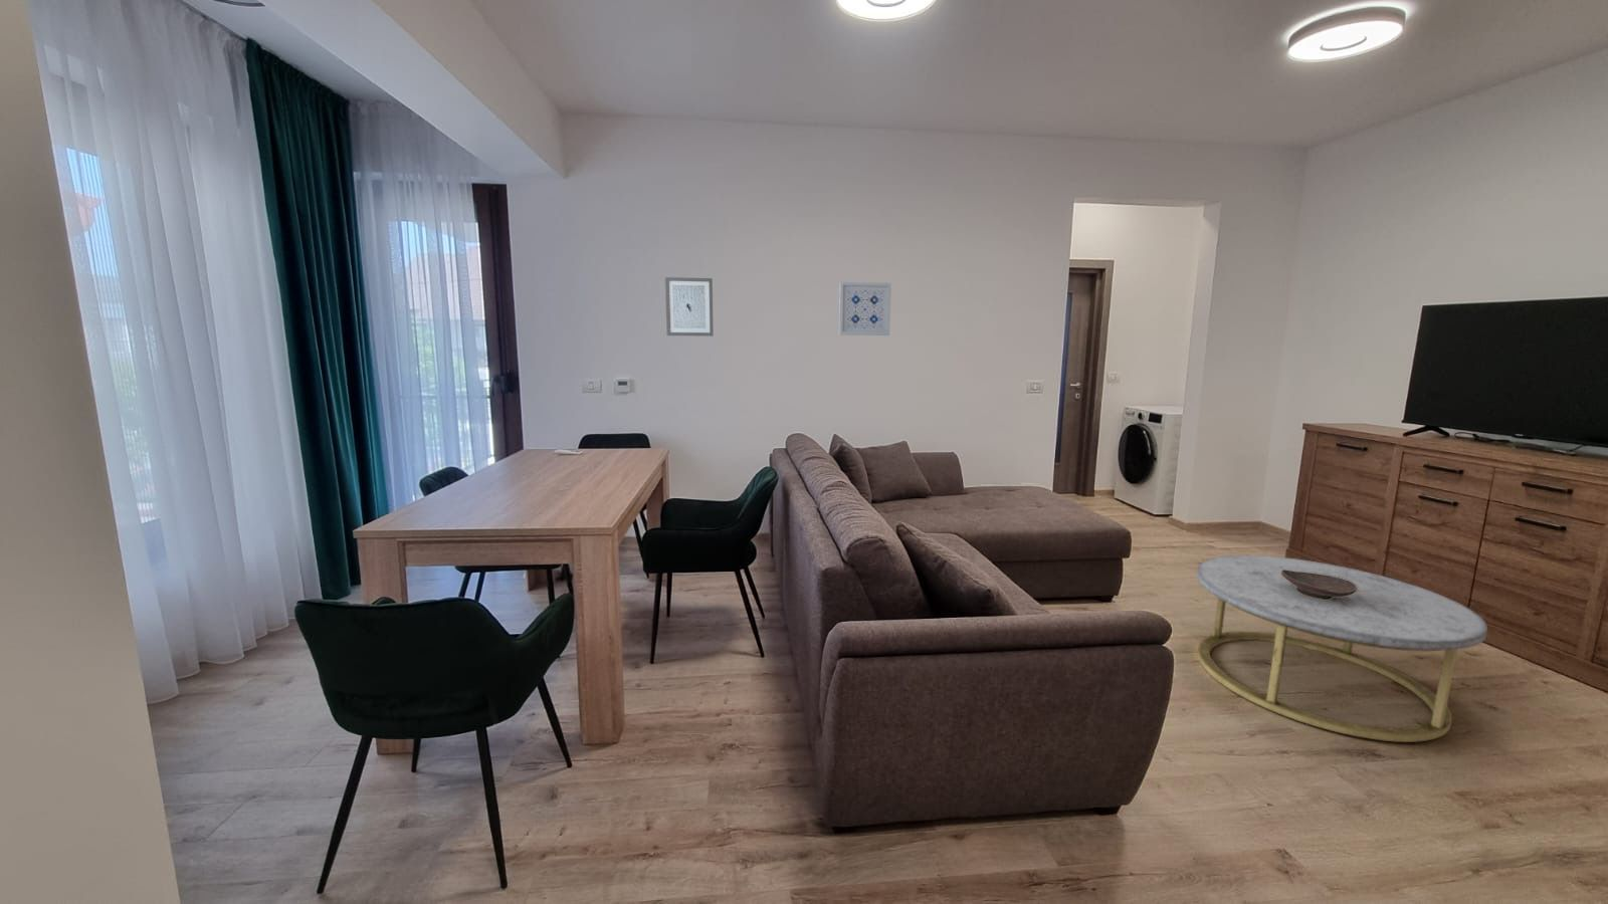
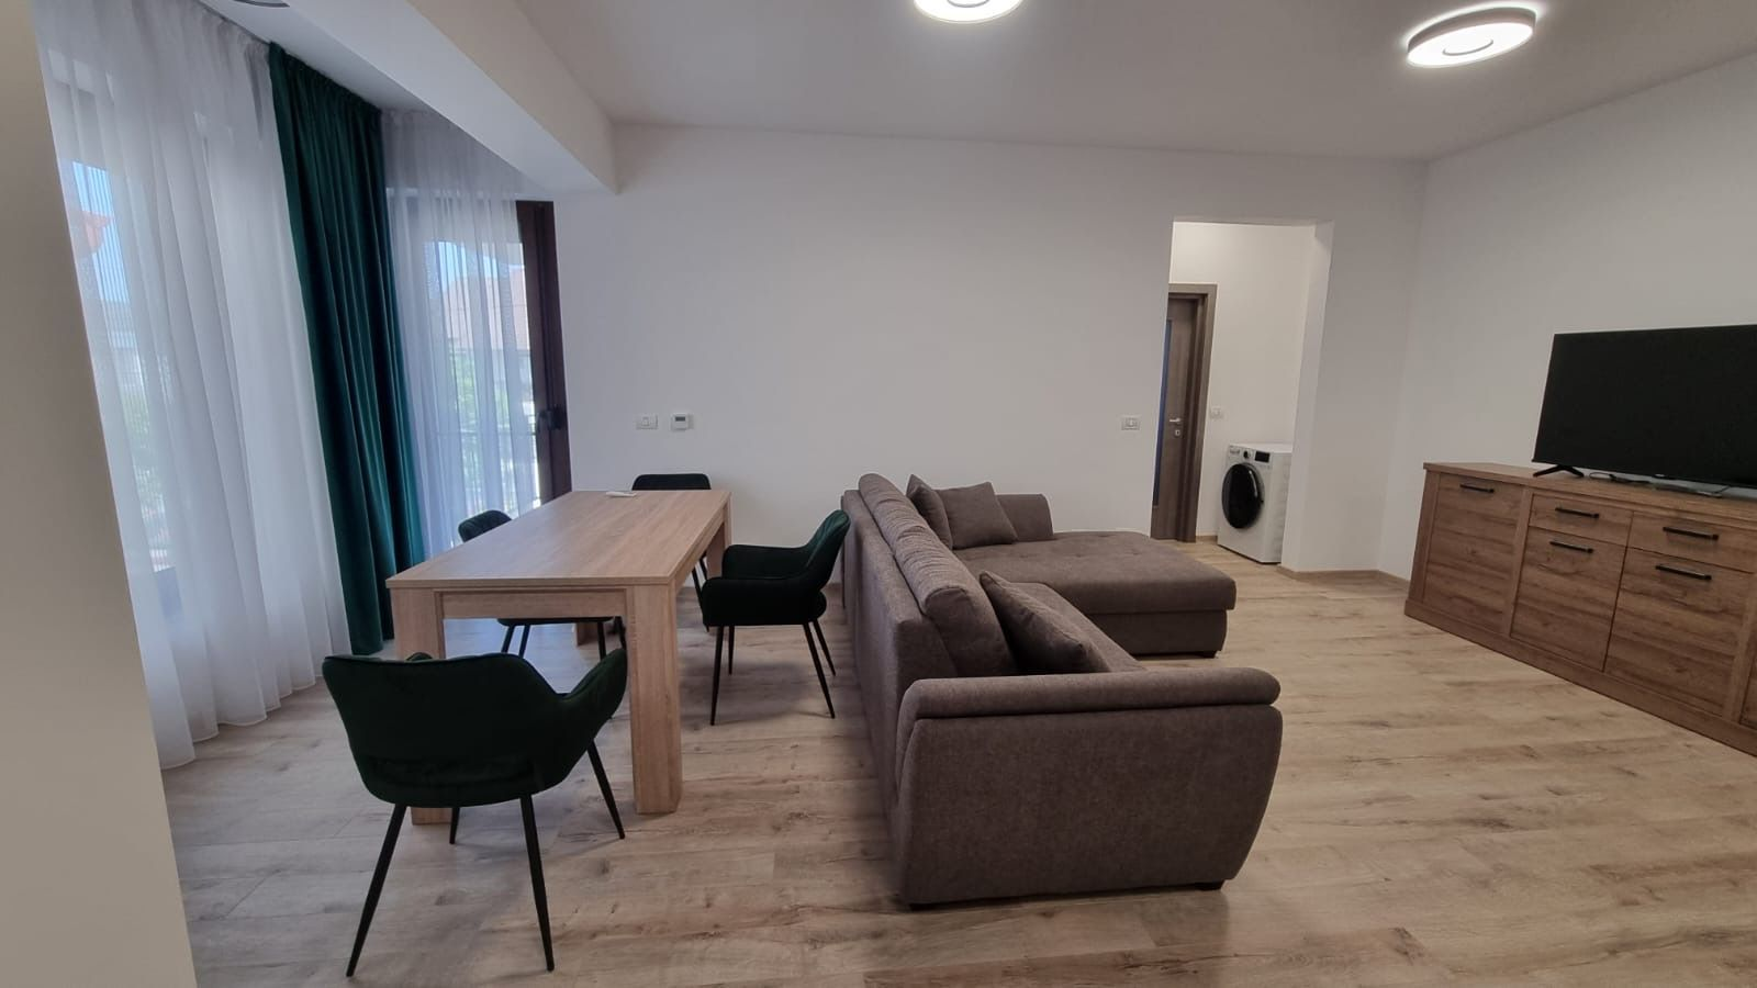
- wall art [665,276,715,338]
- decorative bowl [1280,570,1357,599]
- wall art [838,281,892,337]
- coffee table [1196,554,1489,743]
